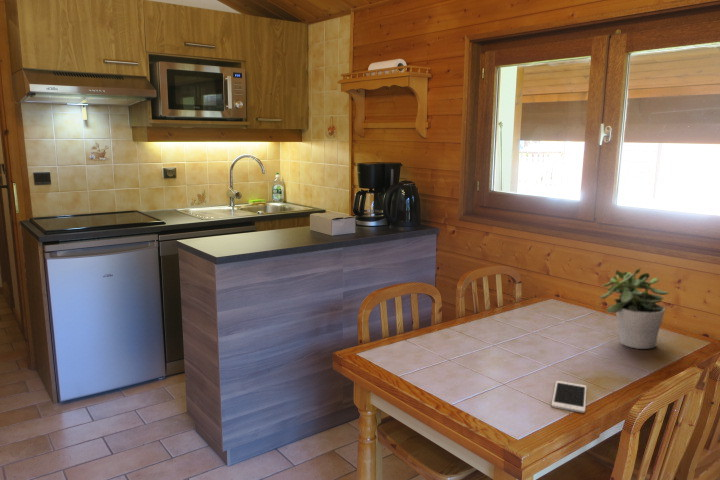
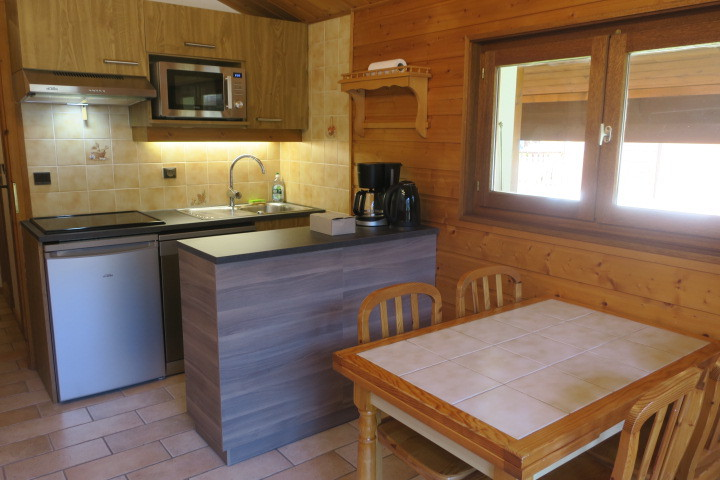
- potted plant [599,267,670,350]
- cell phone [550,380,588,414]
